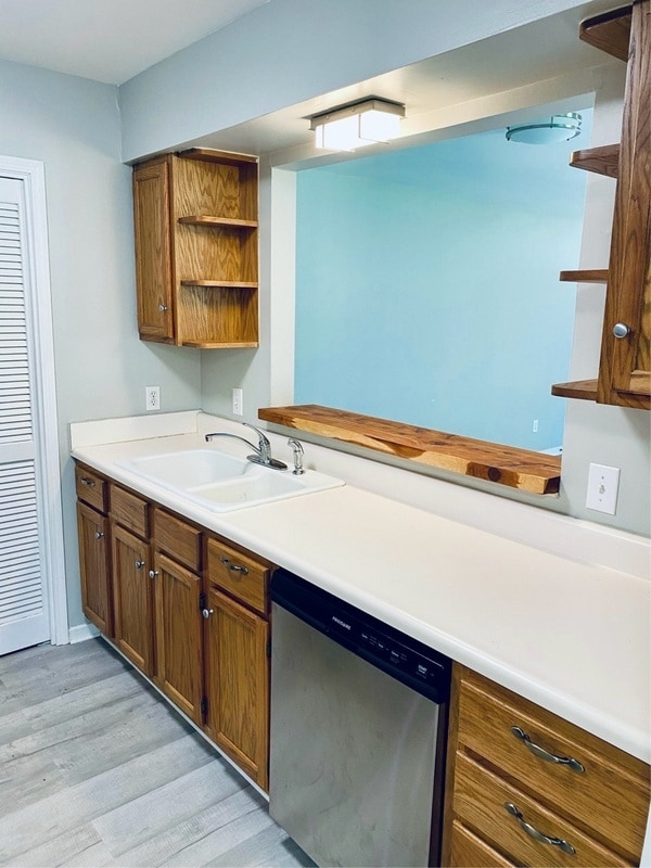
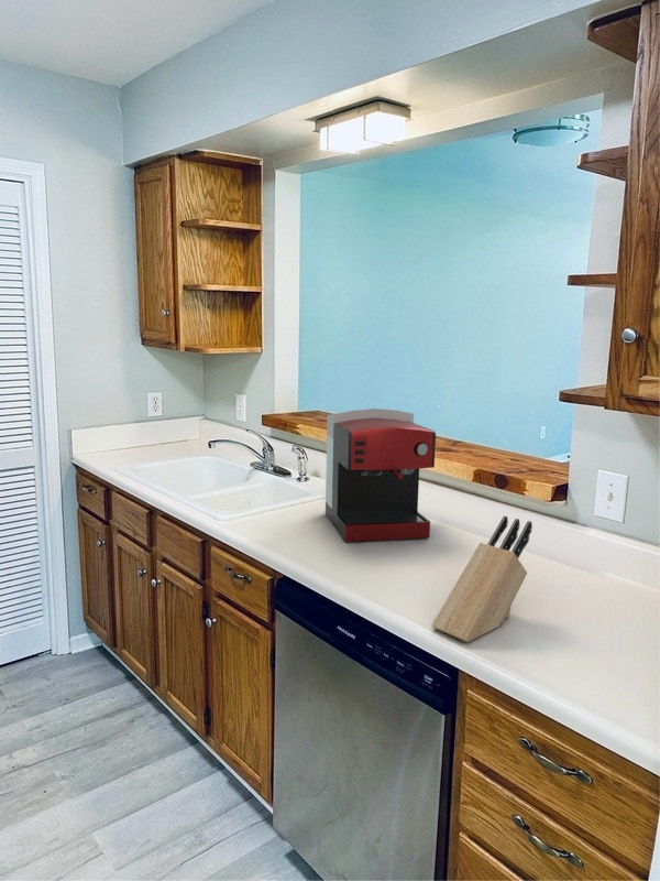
+ knife block [431,514,534,643]
+ coffee maker [324,407,437,543]
